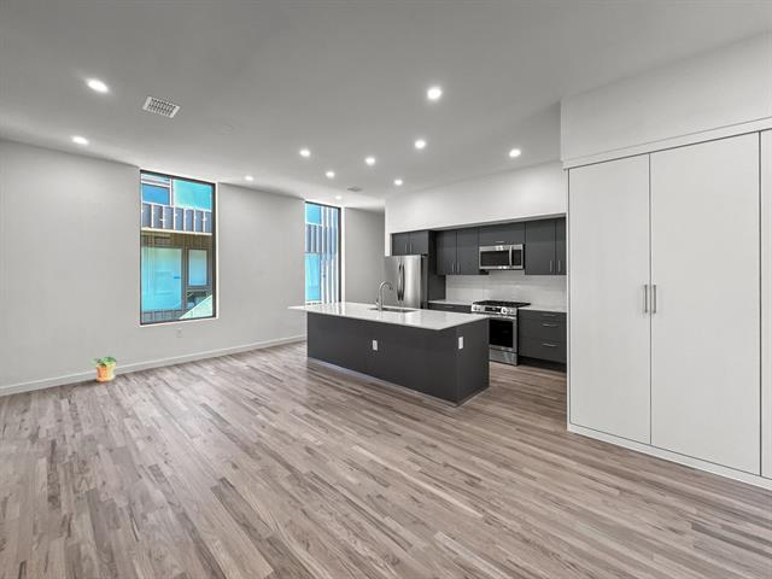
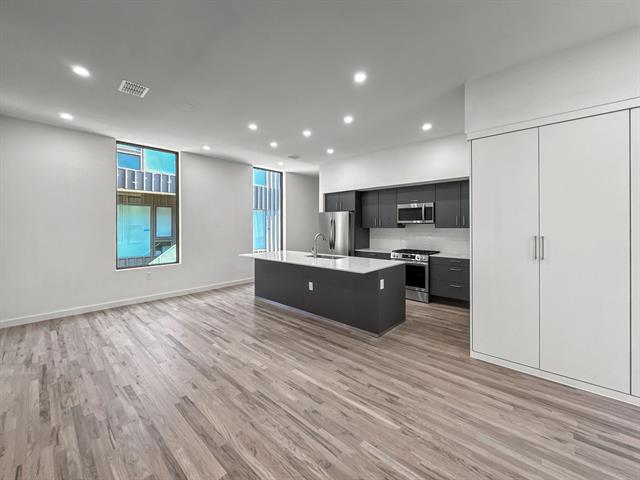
- potted plant [89,356,118,382]
